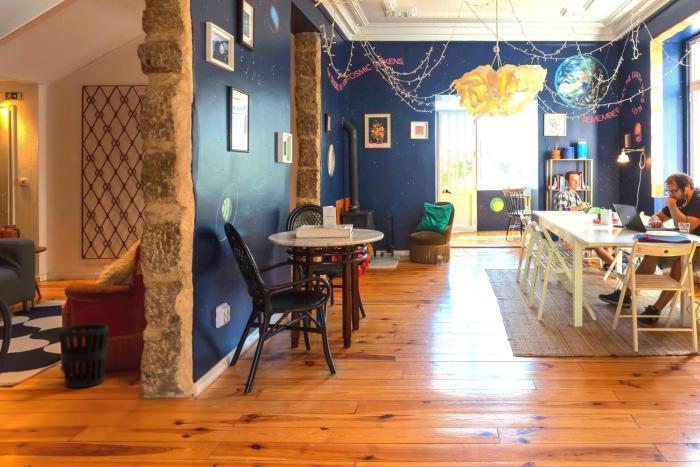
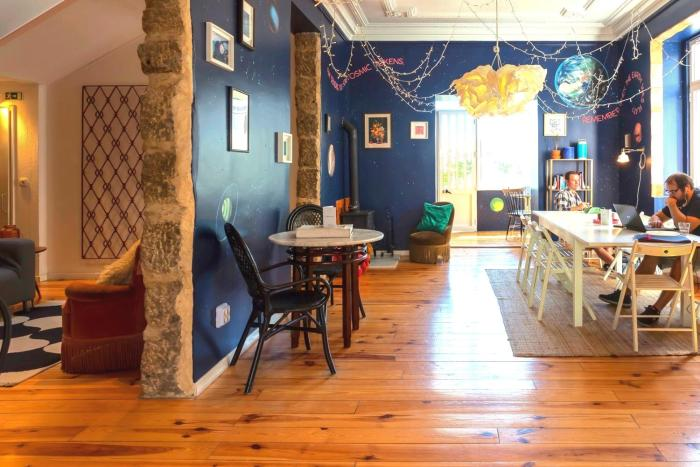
- wastebasket [57,323,110,388]
